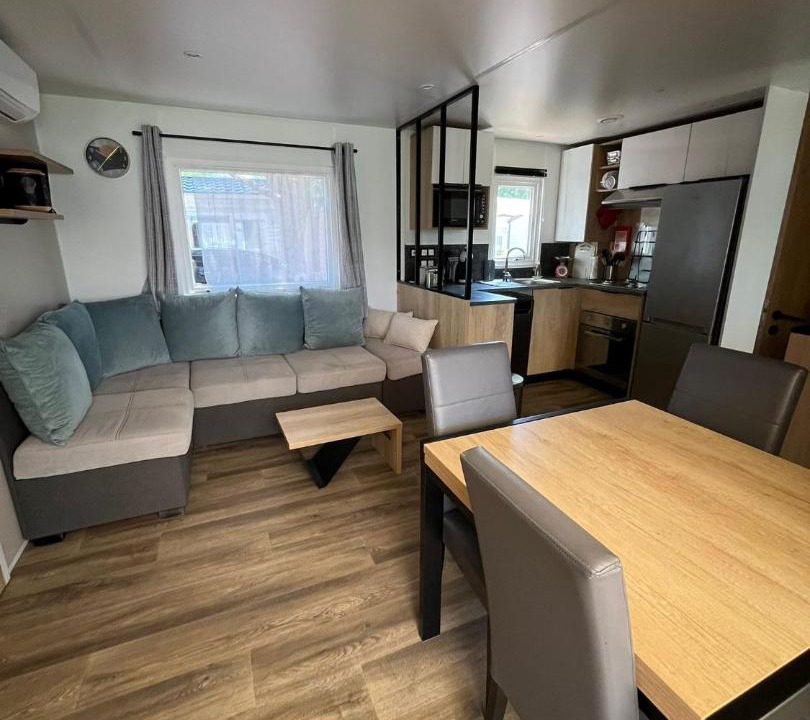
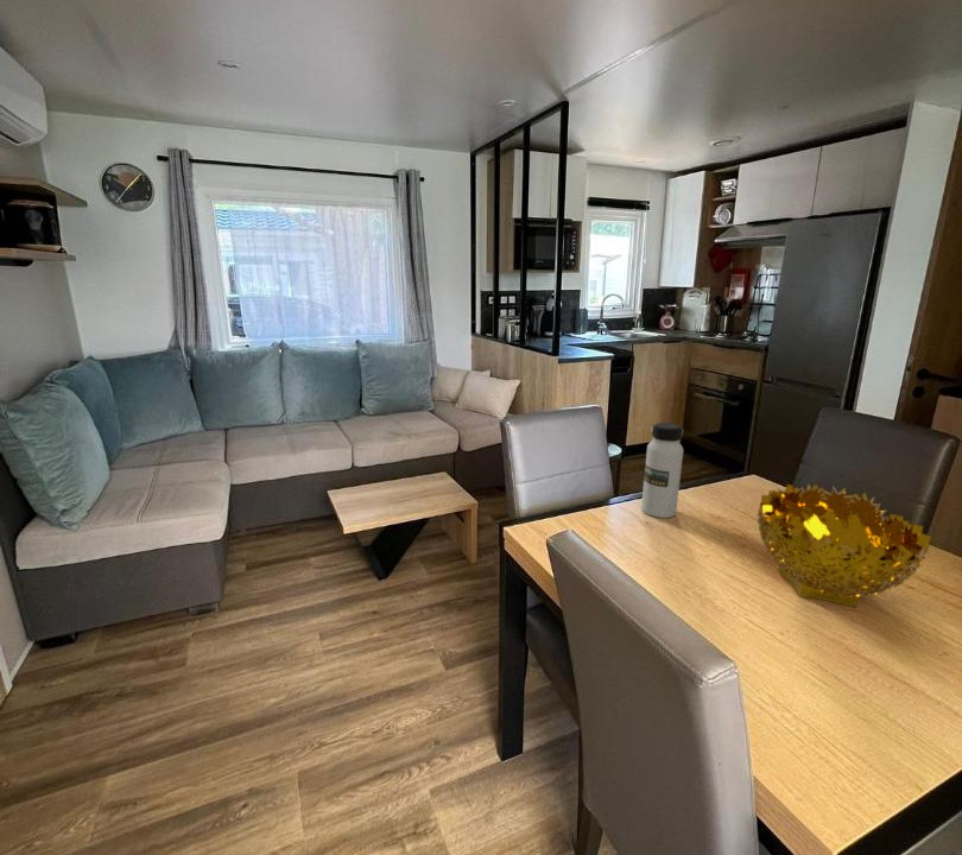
+ decorative bowl [757,483,932,609]
+ water bottle [640,422,684,519]
